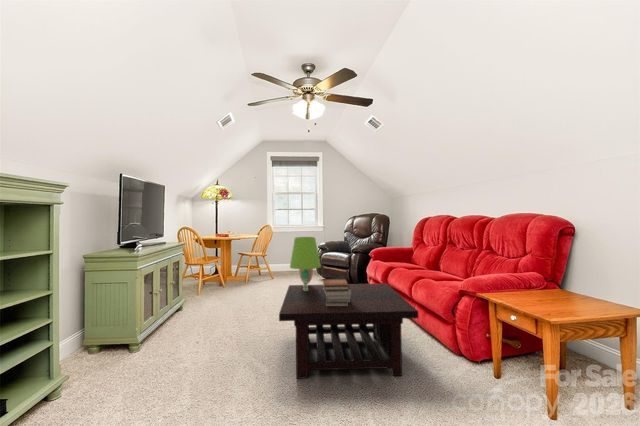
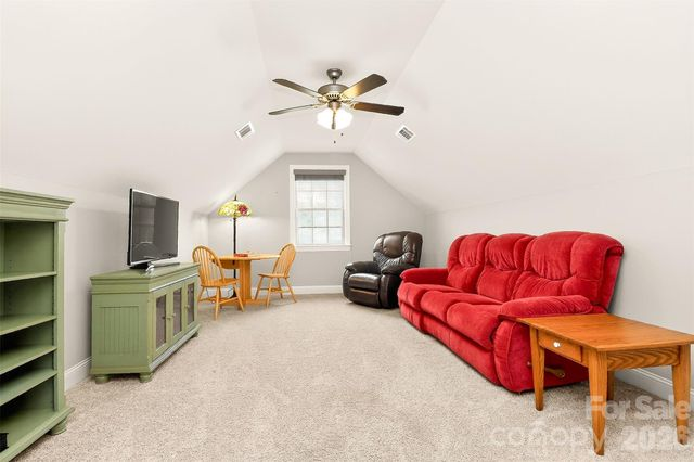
- lampshade [289,236,322,291]
- book stack [322,278,351,306]
- coffee table [278,282,420,380]
